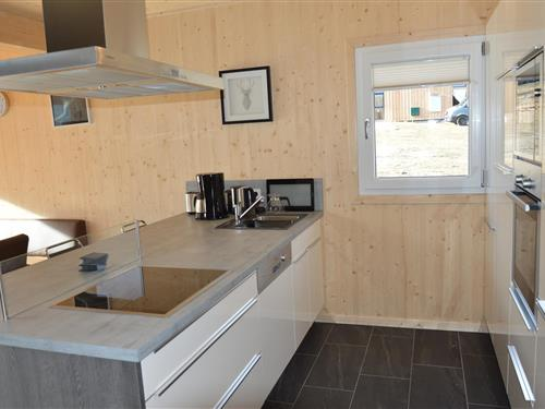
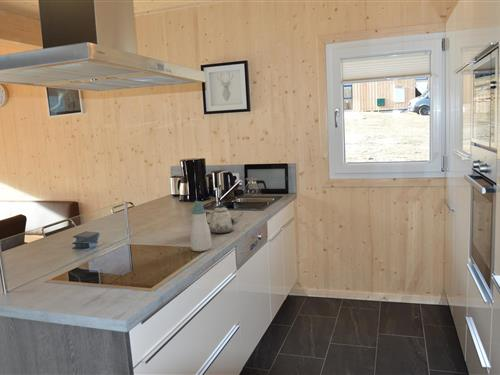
+ soap bottle [190,200,212,252]
+ teapot [206,205,244,234]
